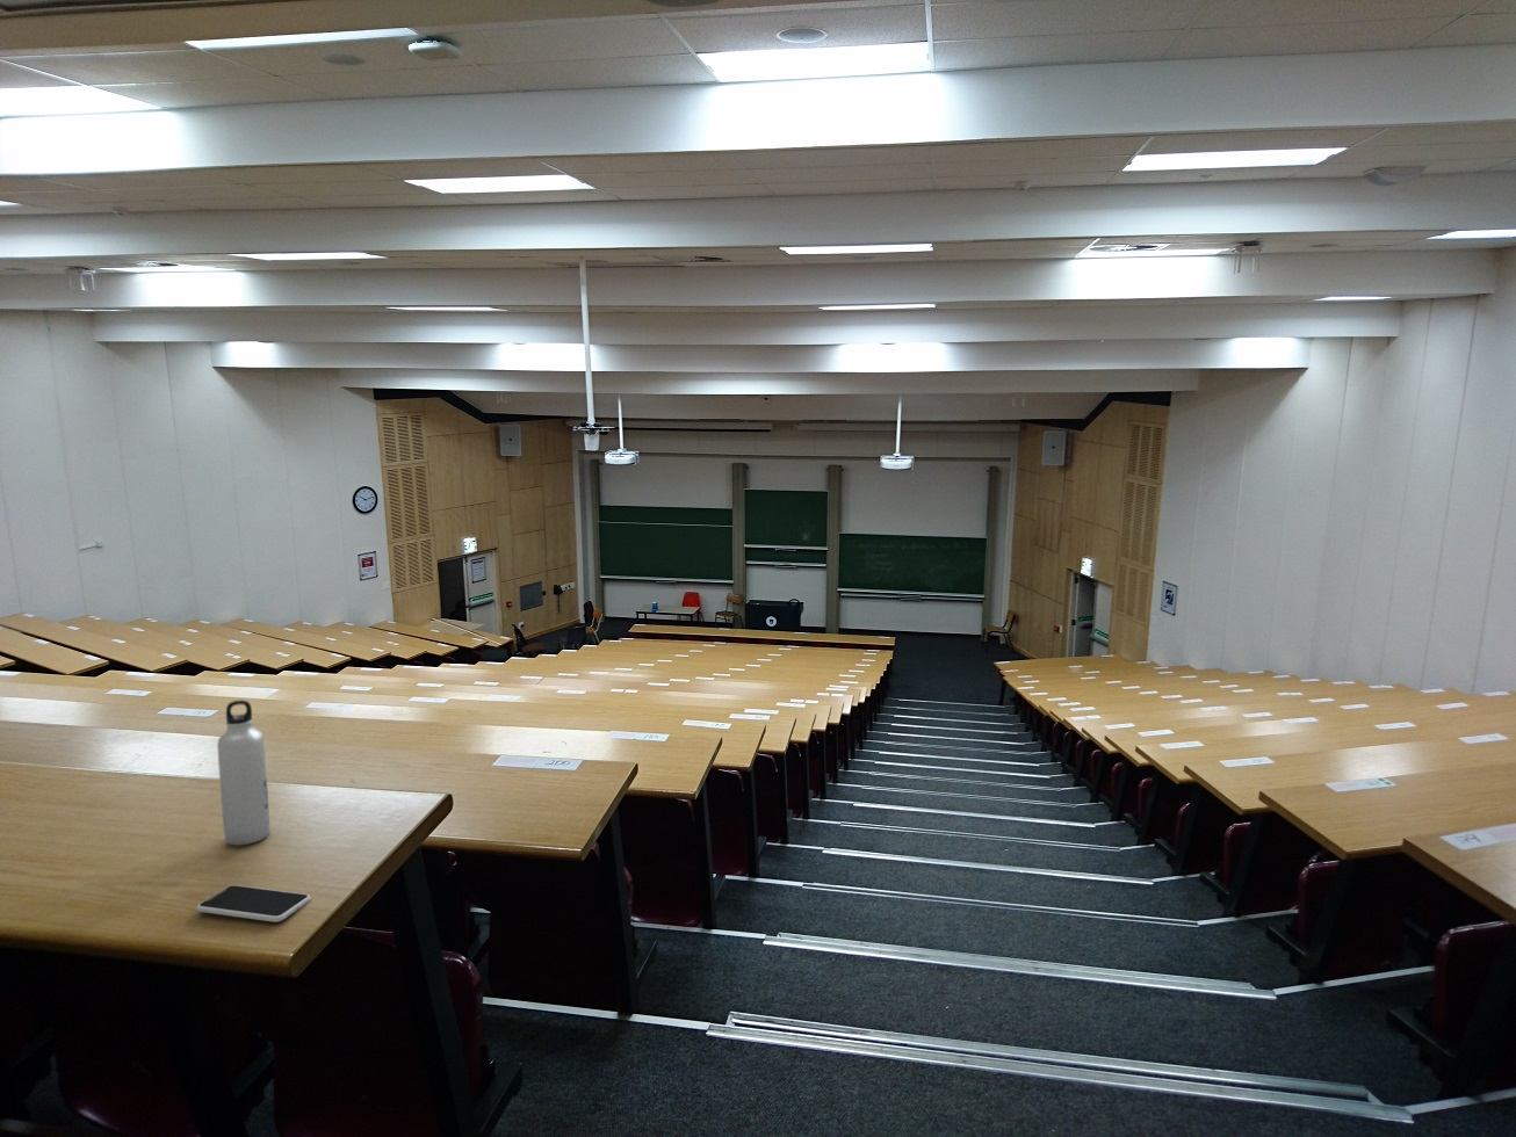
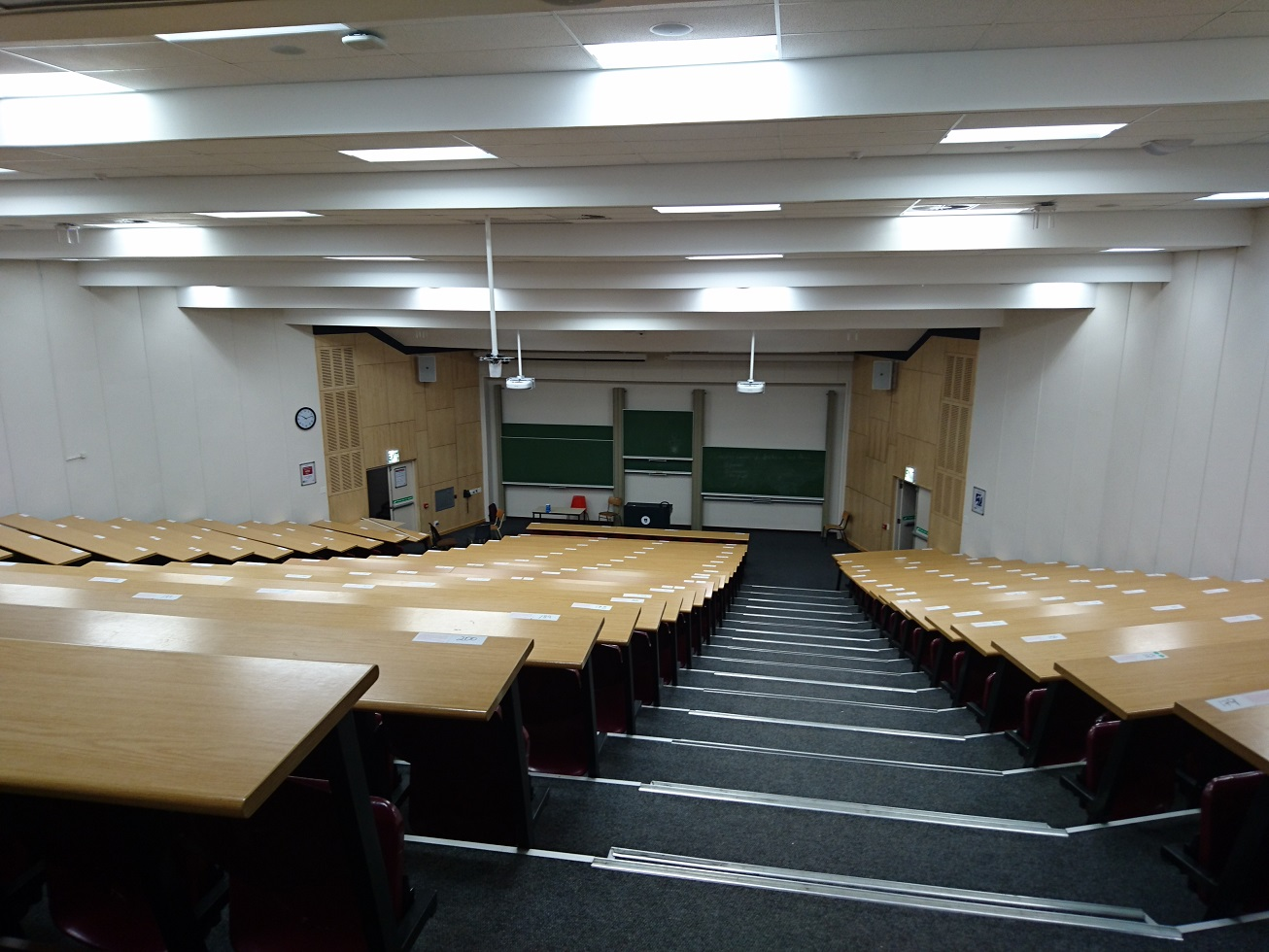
- smartphone [196,884,312,923]
- water bottle [216,699,270,846]
